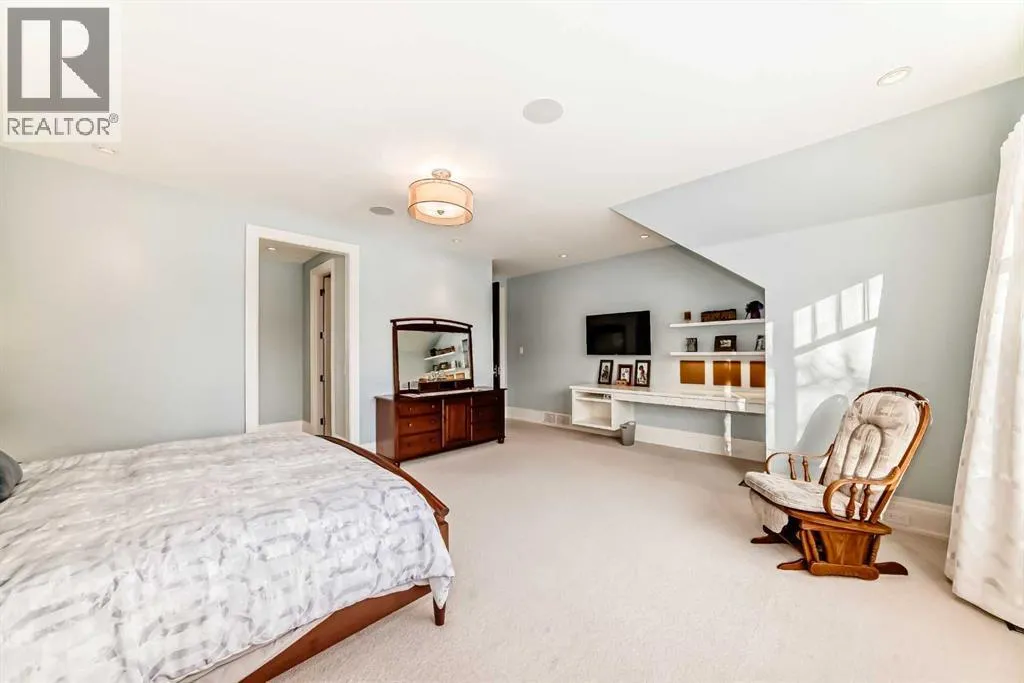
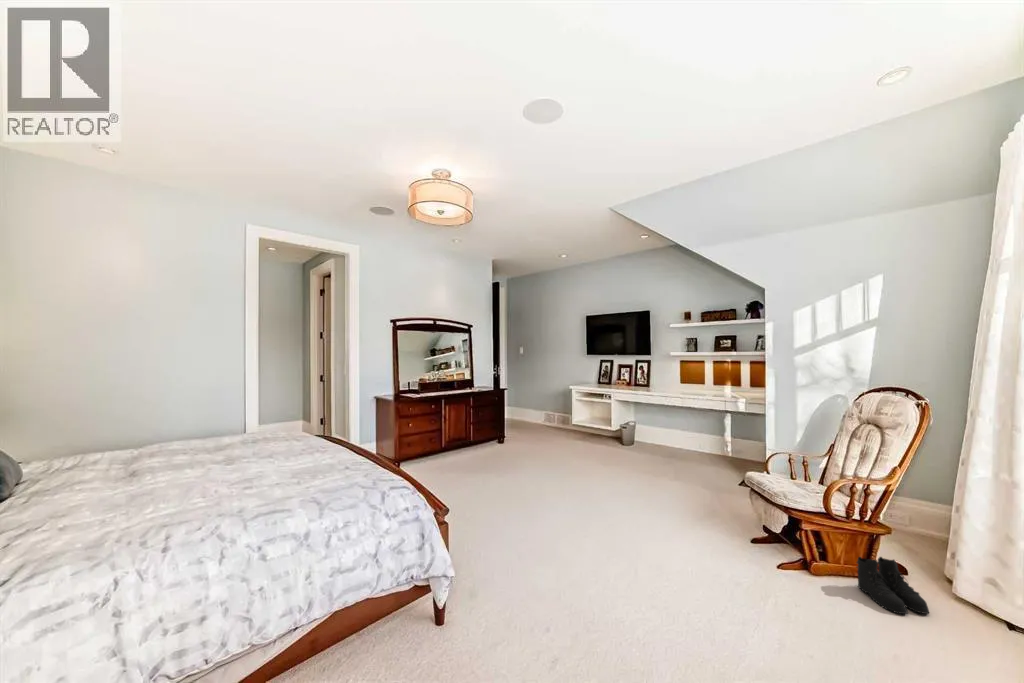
+ boots [855,556,930,615]
